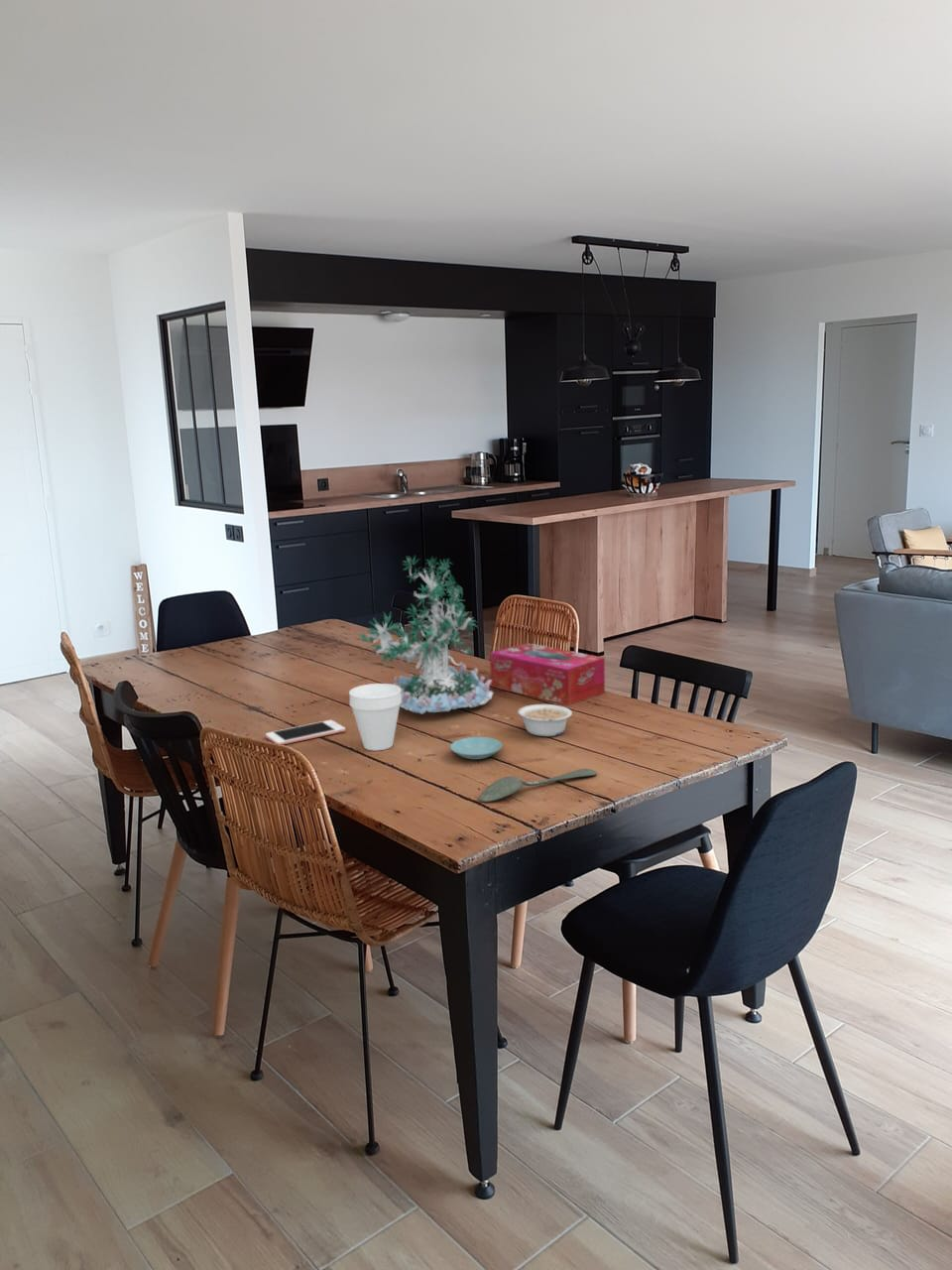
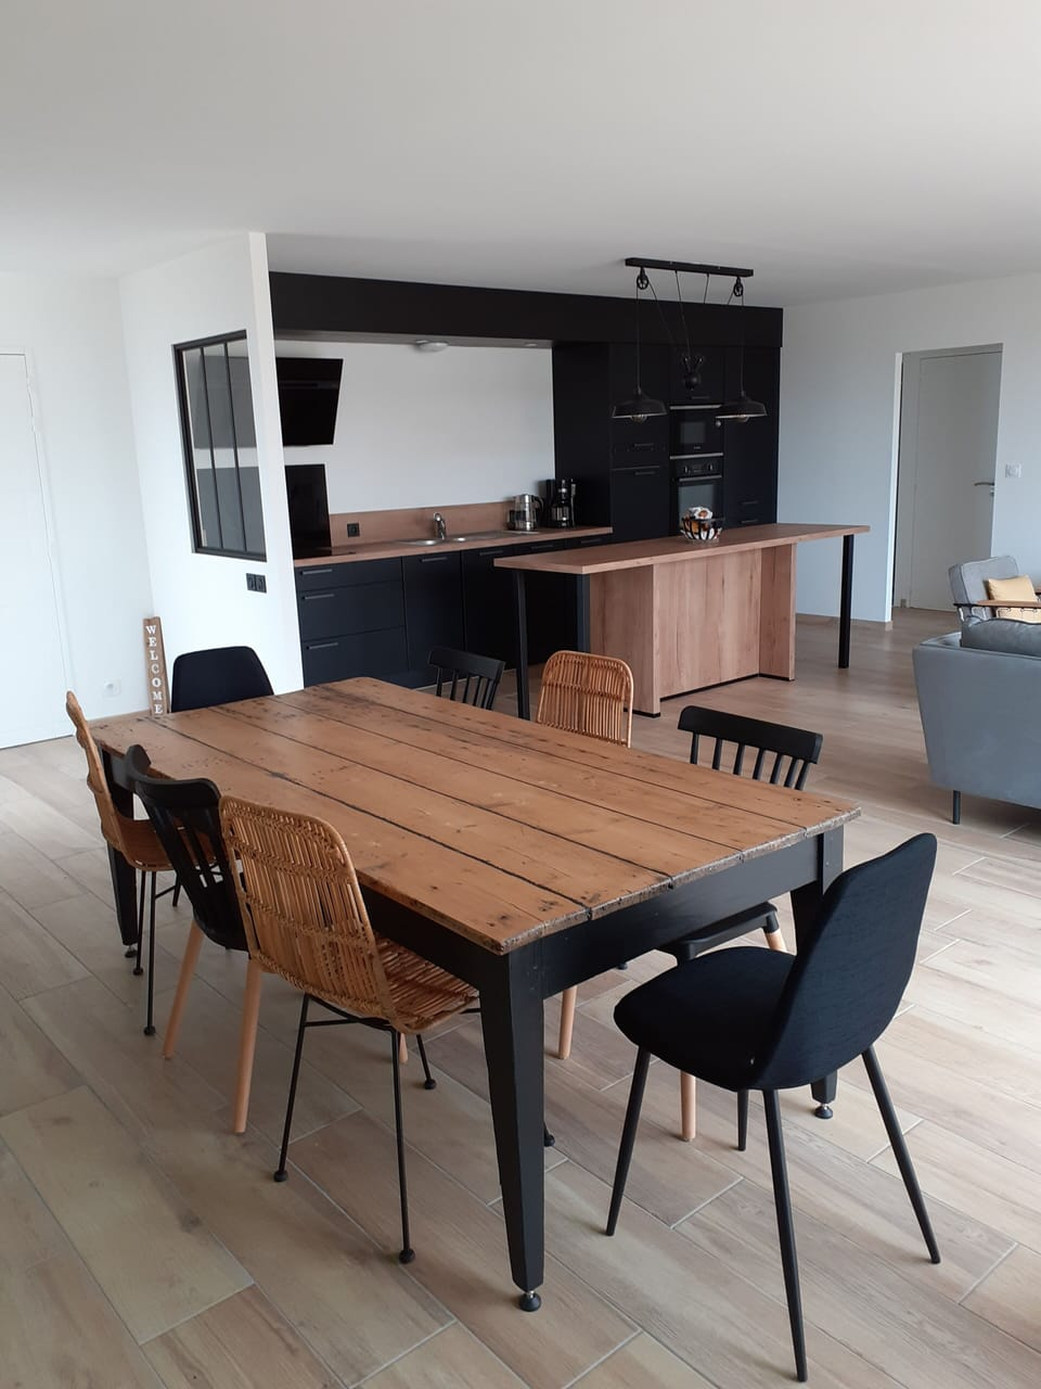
- tissue box [489,642,606,706]
- legume [517,703,573,737]
- spoon [478,768,598,803]
- saucer [449,736,503,760]
- plant [354,555,494,715]
- cup [348,683,402,751]
- cell phone [265,719,346,746]
